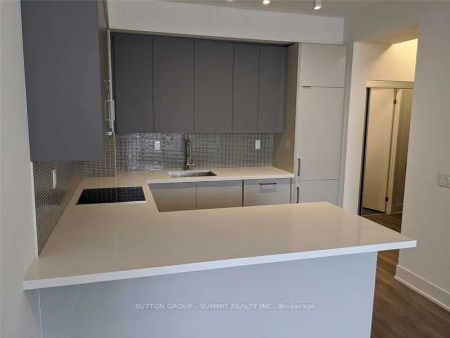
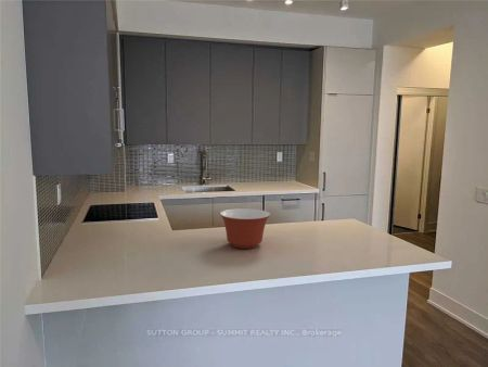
+ mixing bowl [219,207,271,250]
